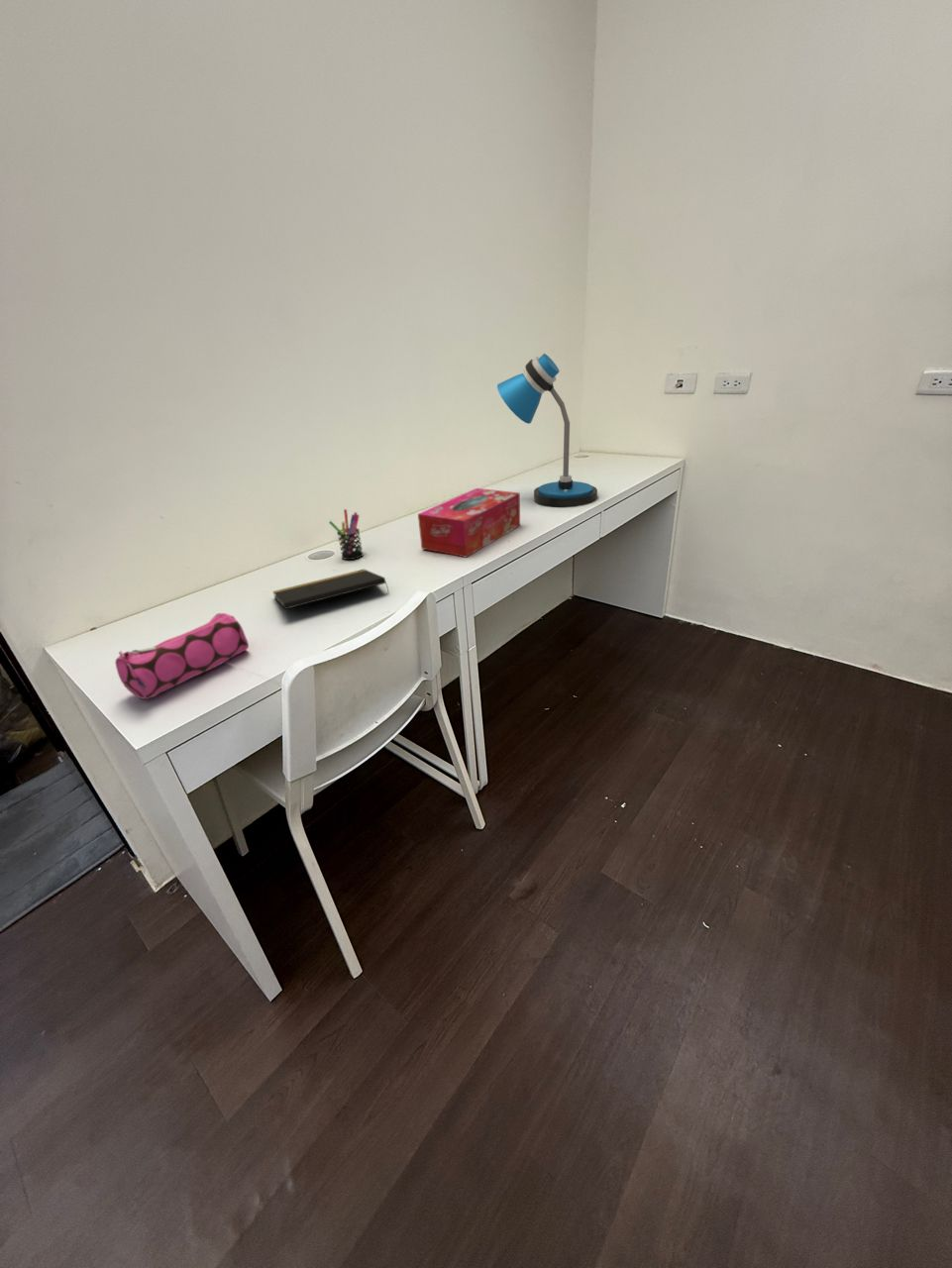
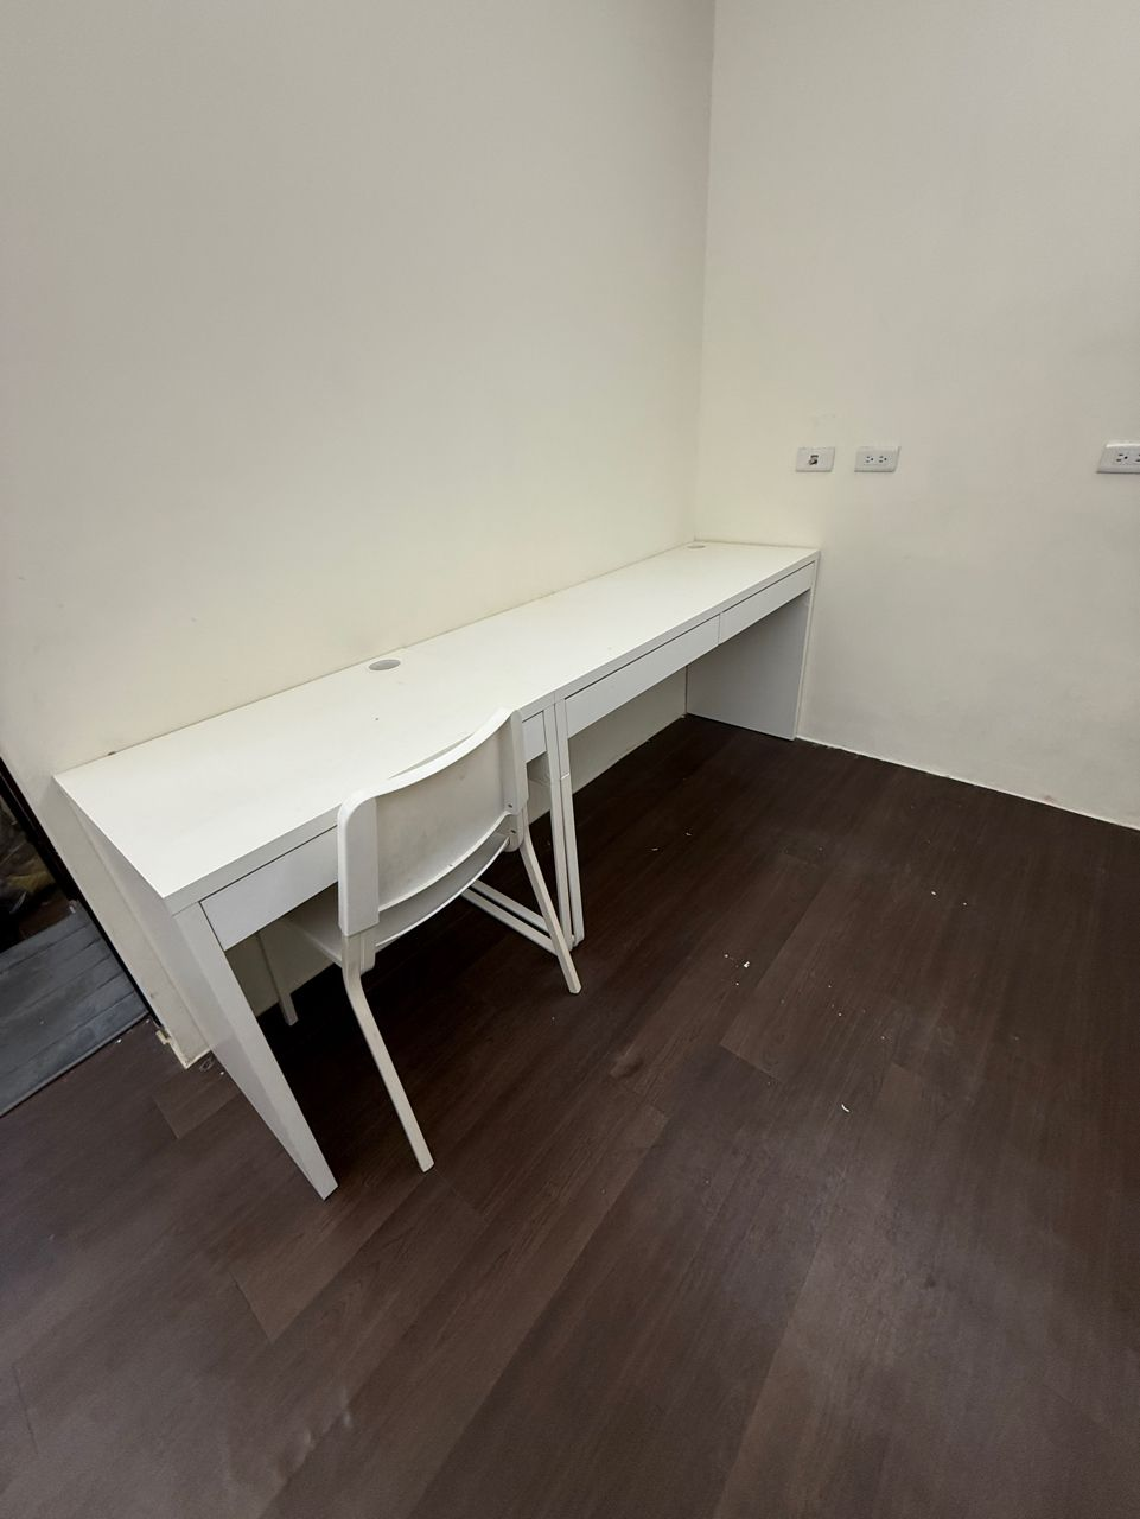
- notepad [271,569,390,610]
- pen holder [328,508,365,561]
- pencil case [114,612,250,700]
- tissue box [417,487,521,559]
- desk lamp [496,353,598,508]
